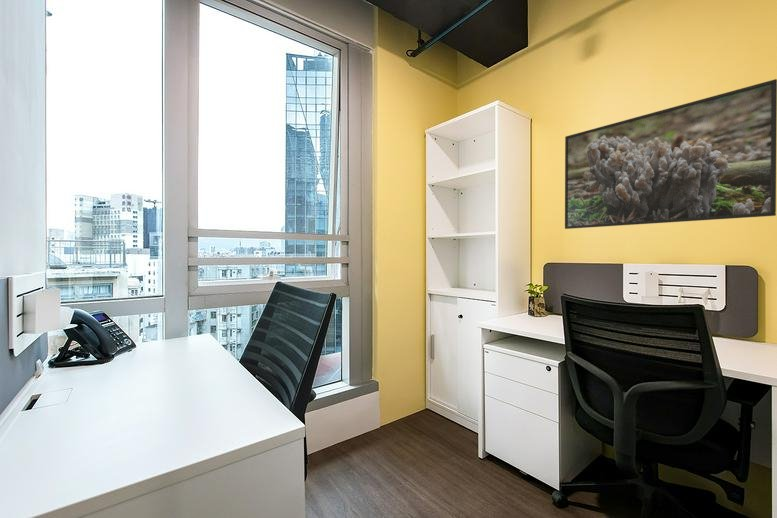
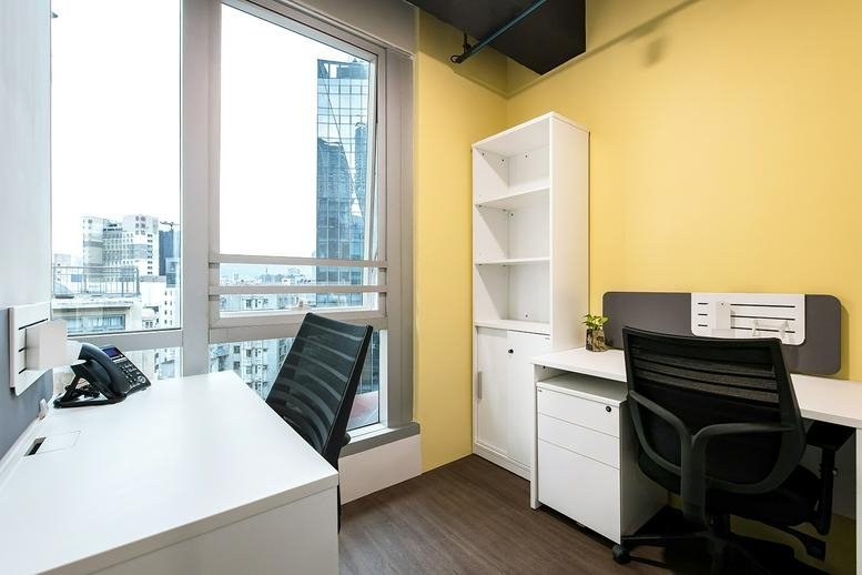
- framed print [564,78,777,230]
